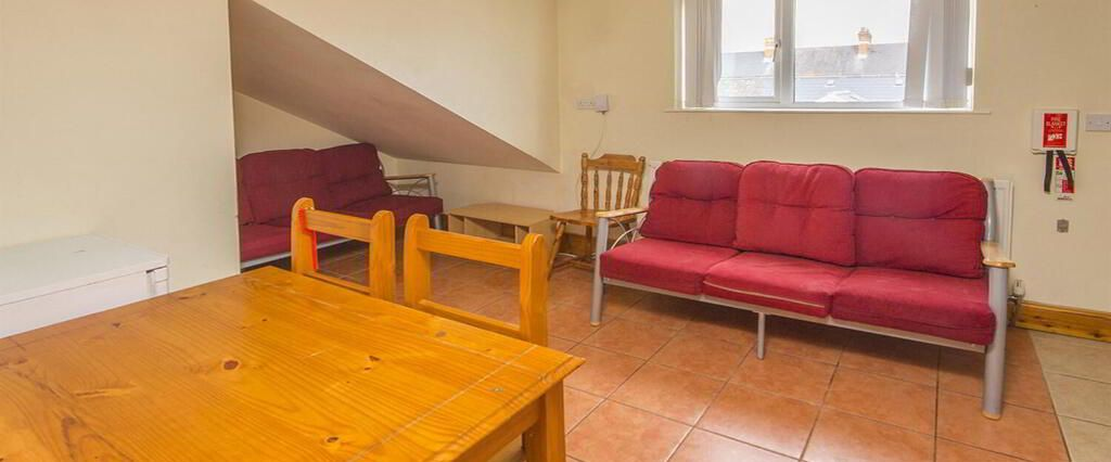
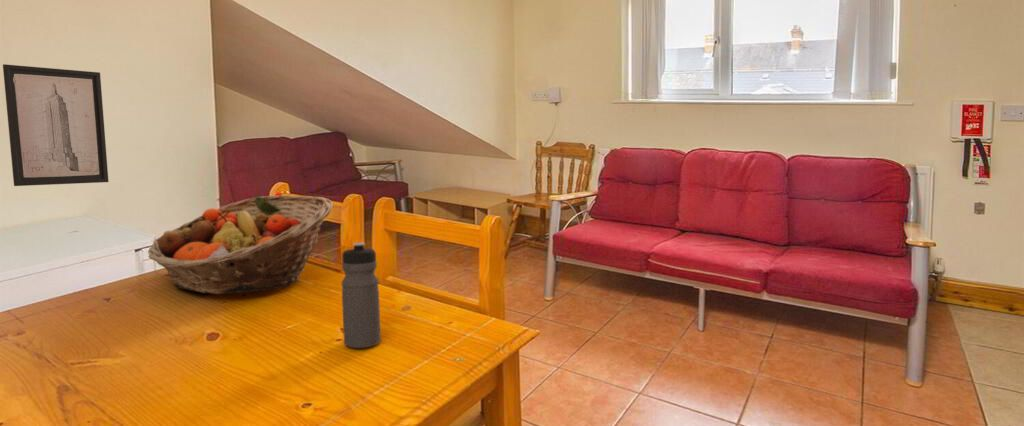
+ fruit basket [147,195,334,295]
+ water bottle [340,241,382,349]
+ wall art [2,63,110,187]
